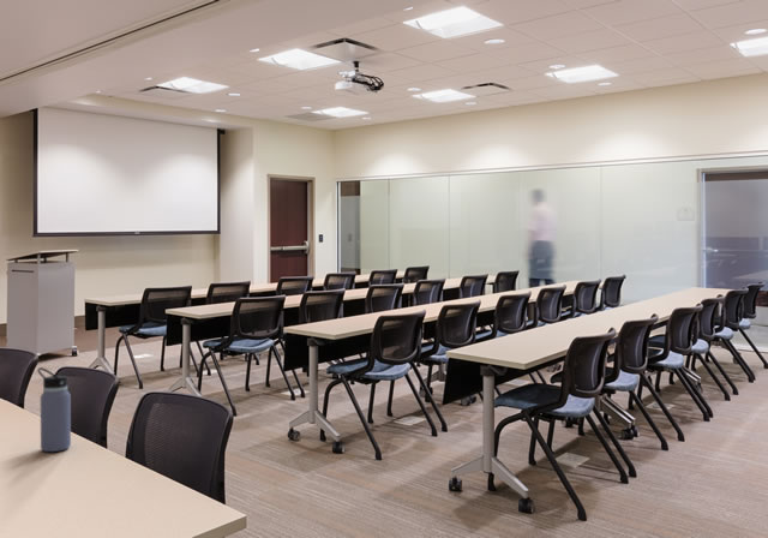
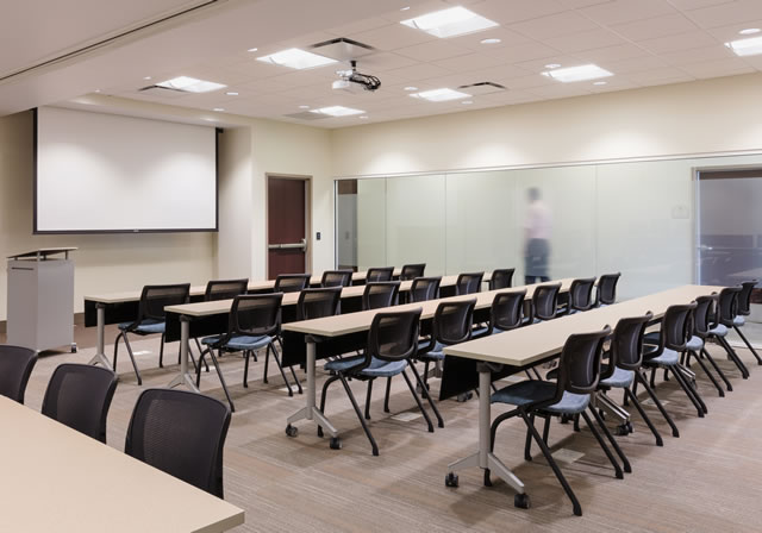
- water bottle [36,366,72,453]
